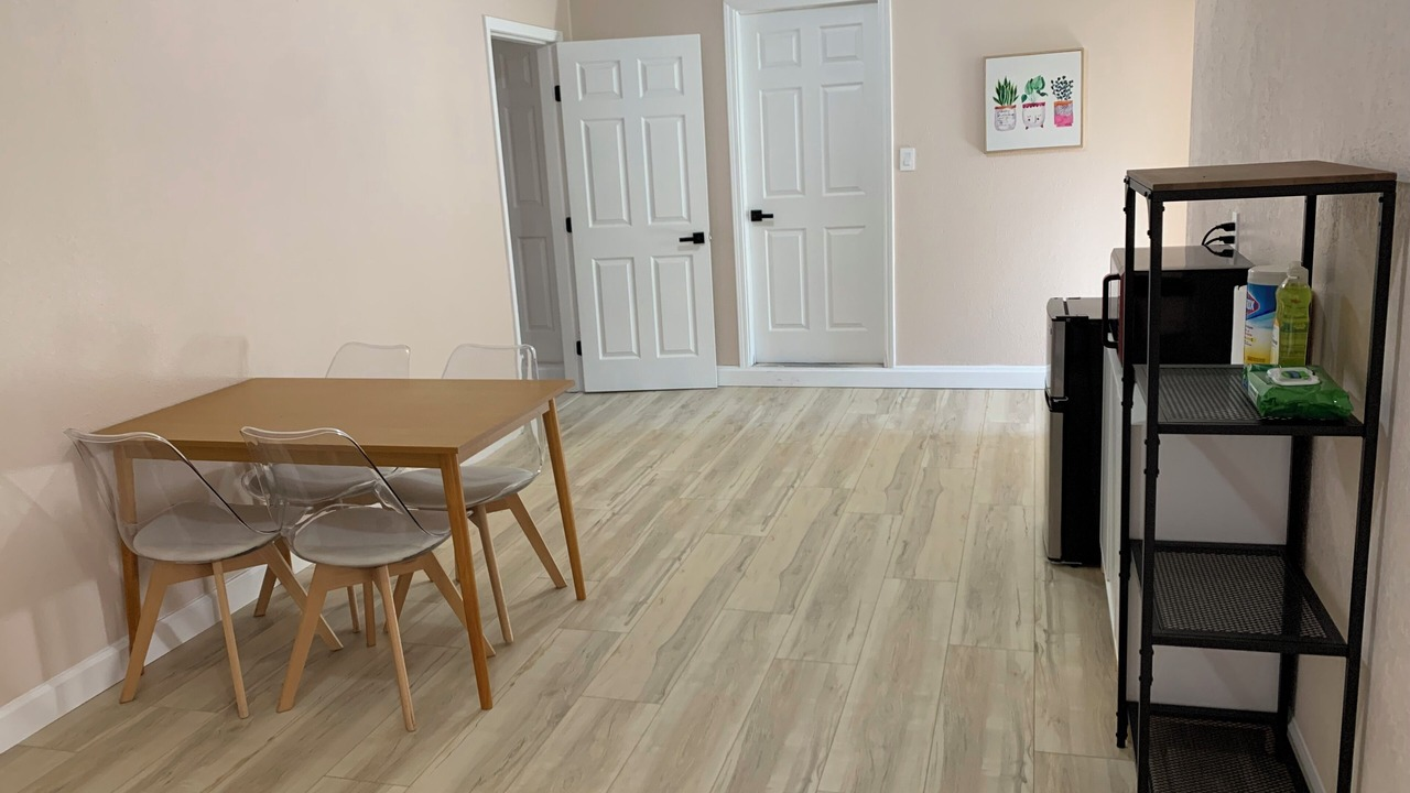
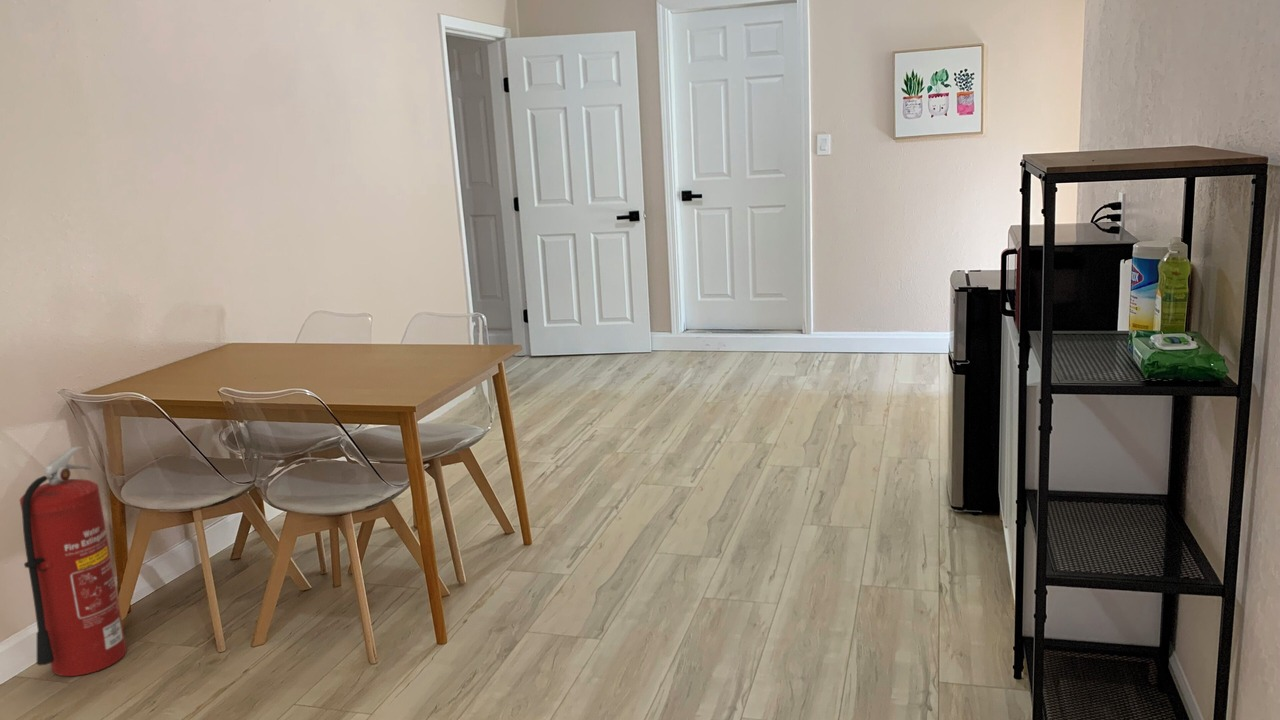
+ fire extinguisher [19,445,128,677]
